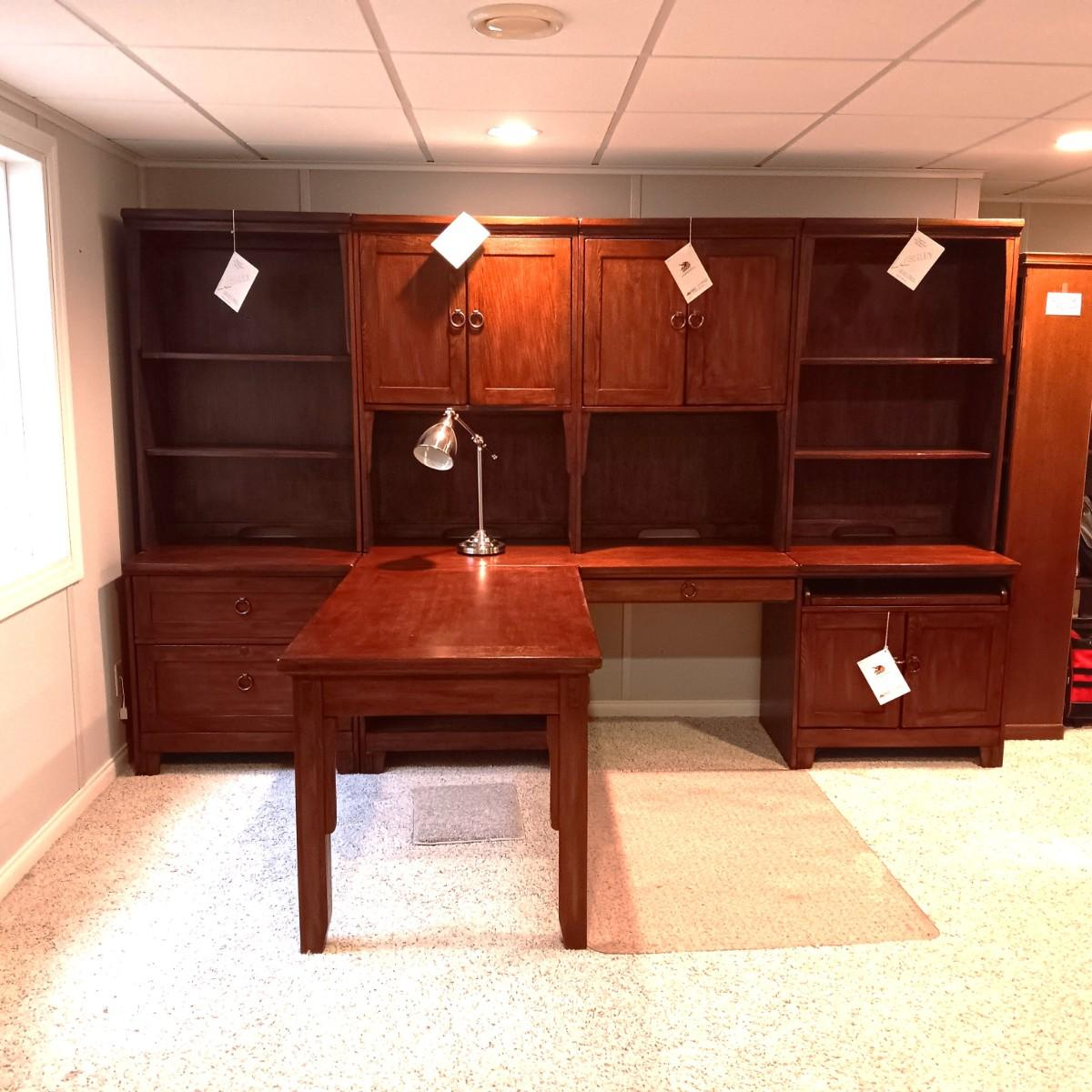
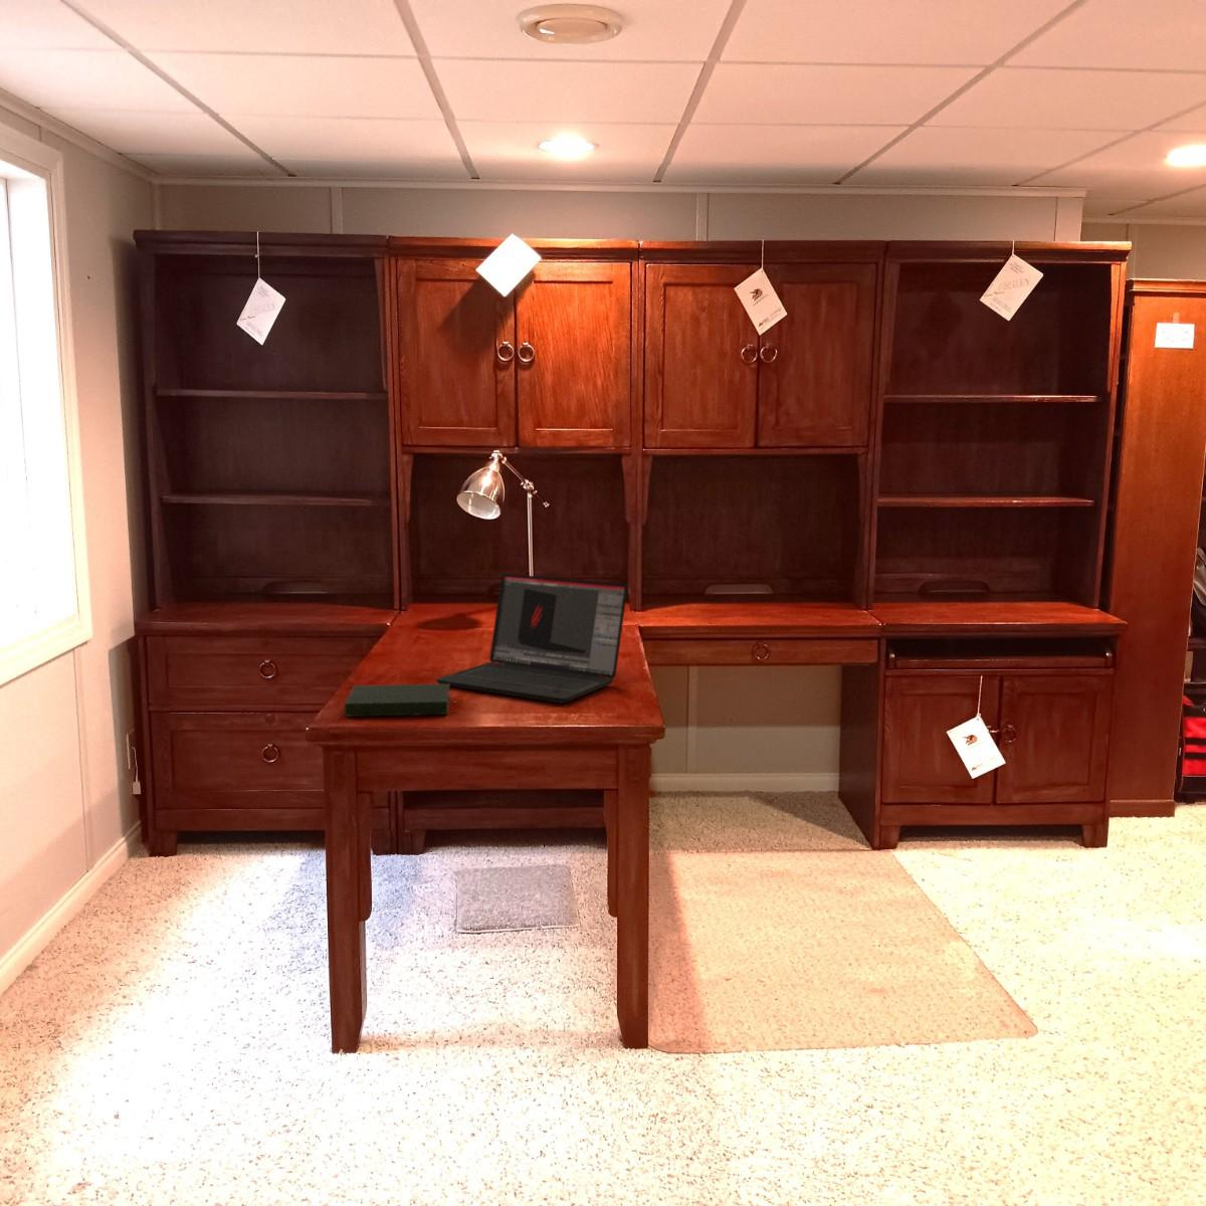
+ book [343,684,452,718]
+ laptop [434,573,628,705]
